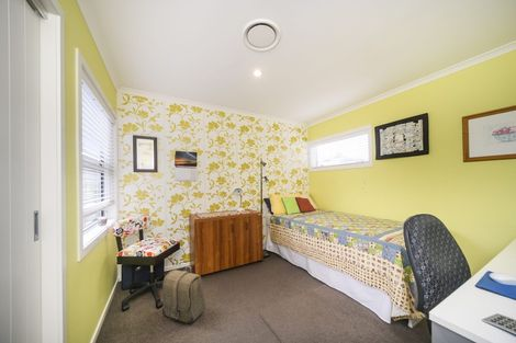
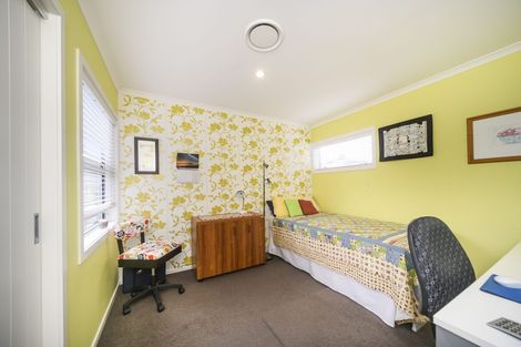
- backpack [161,265,206,325]
